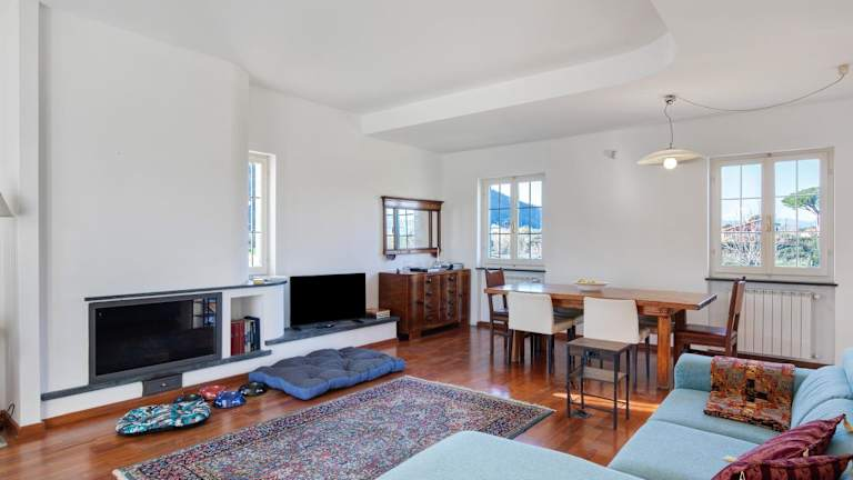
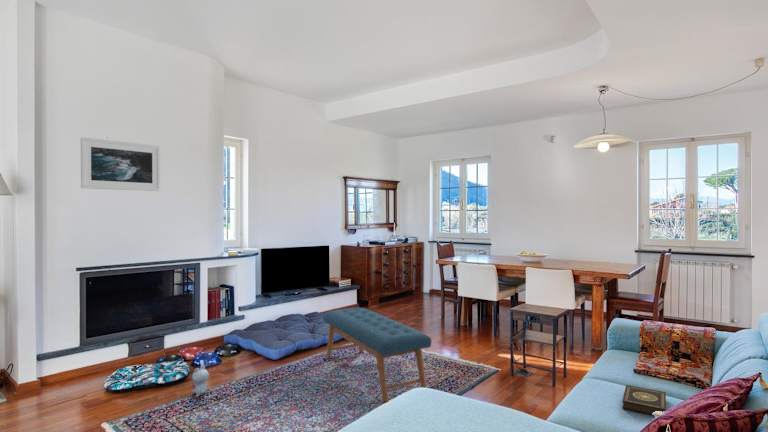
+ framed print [80,136,161,192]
+ book [621,384,667,416]
+ plush toy [191,364,210,398]
+ bench [322,307,432,403]
